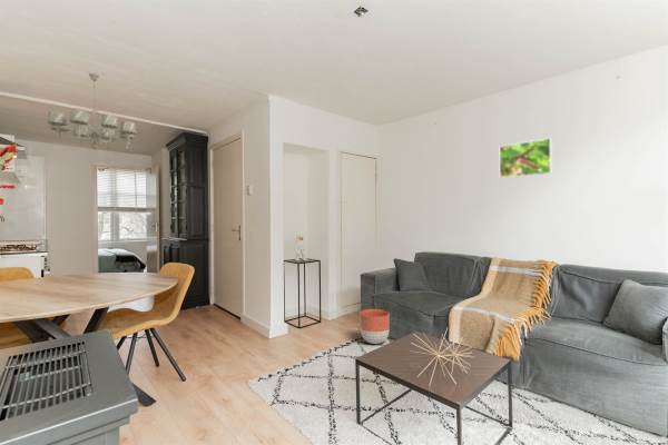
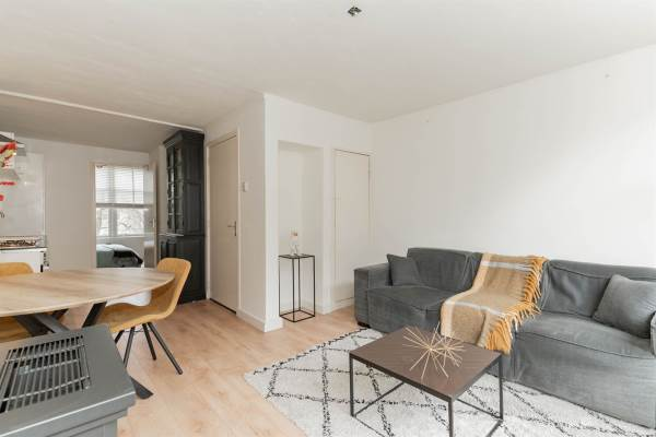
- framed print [499,137,553,179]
- chandelier [47,72,137,151]
- planter [358,308,391,345]
